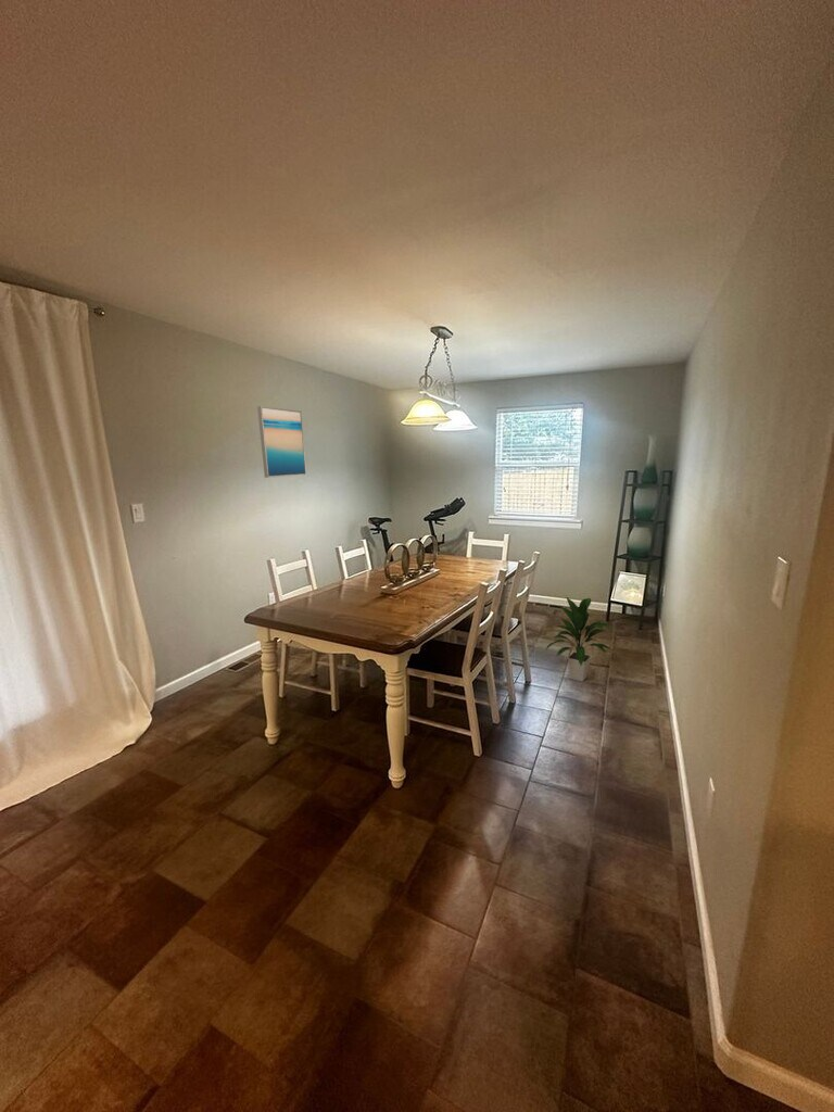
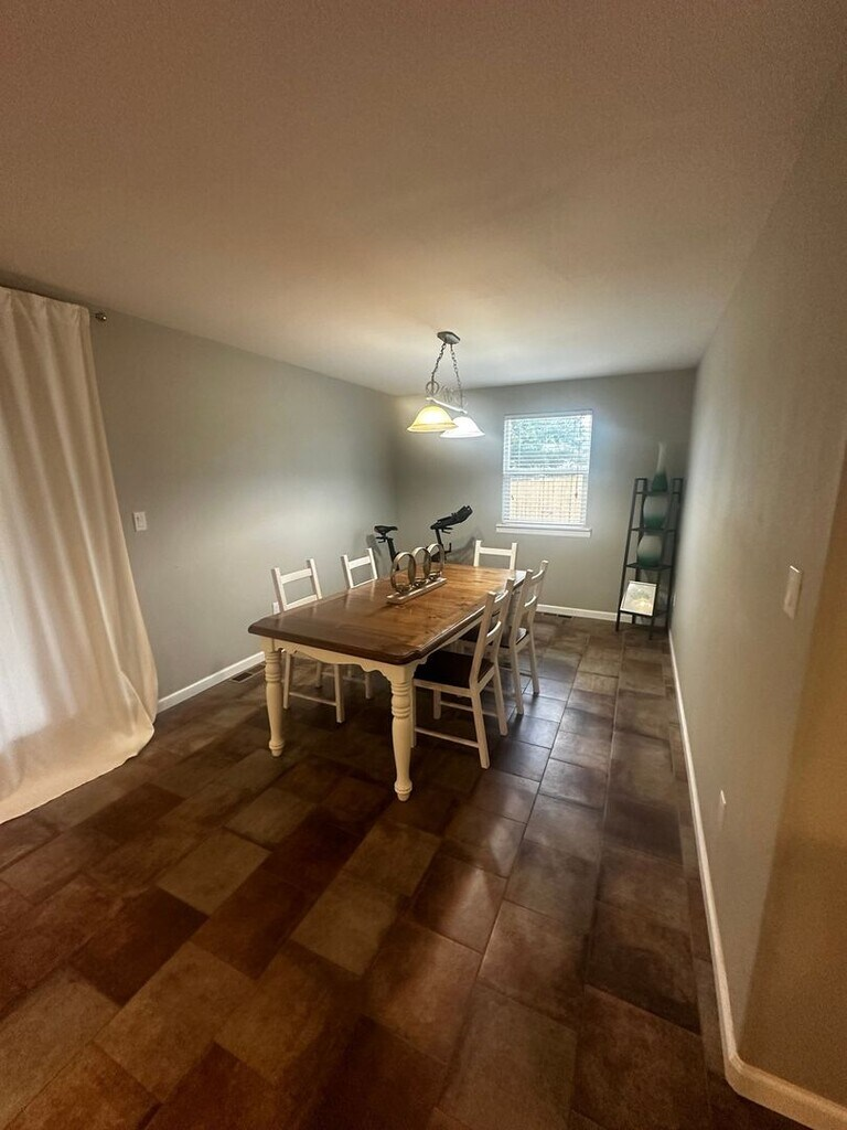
- wall art [256,405,307,479]
- indoor plant [545,596,616,683]
